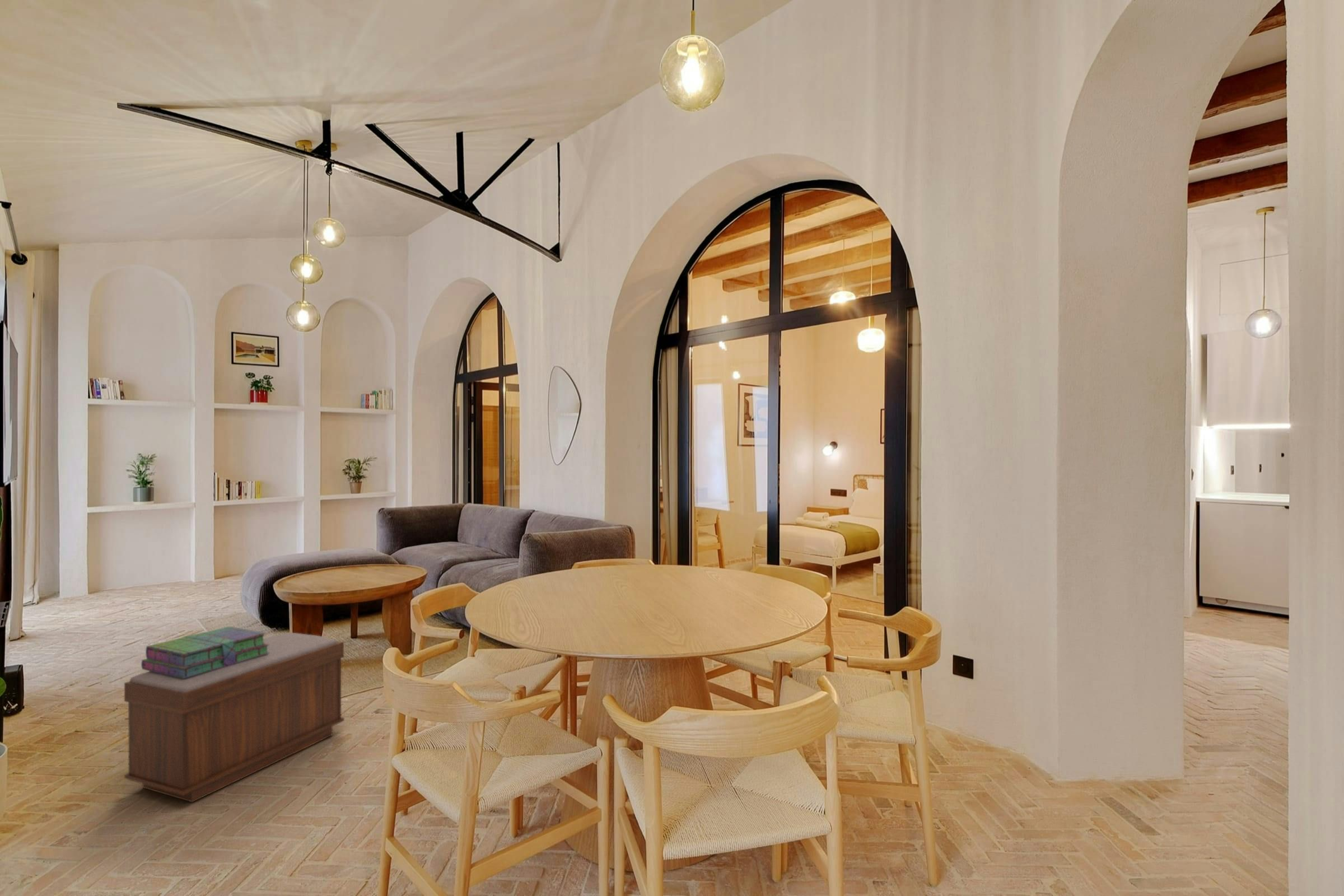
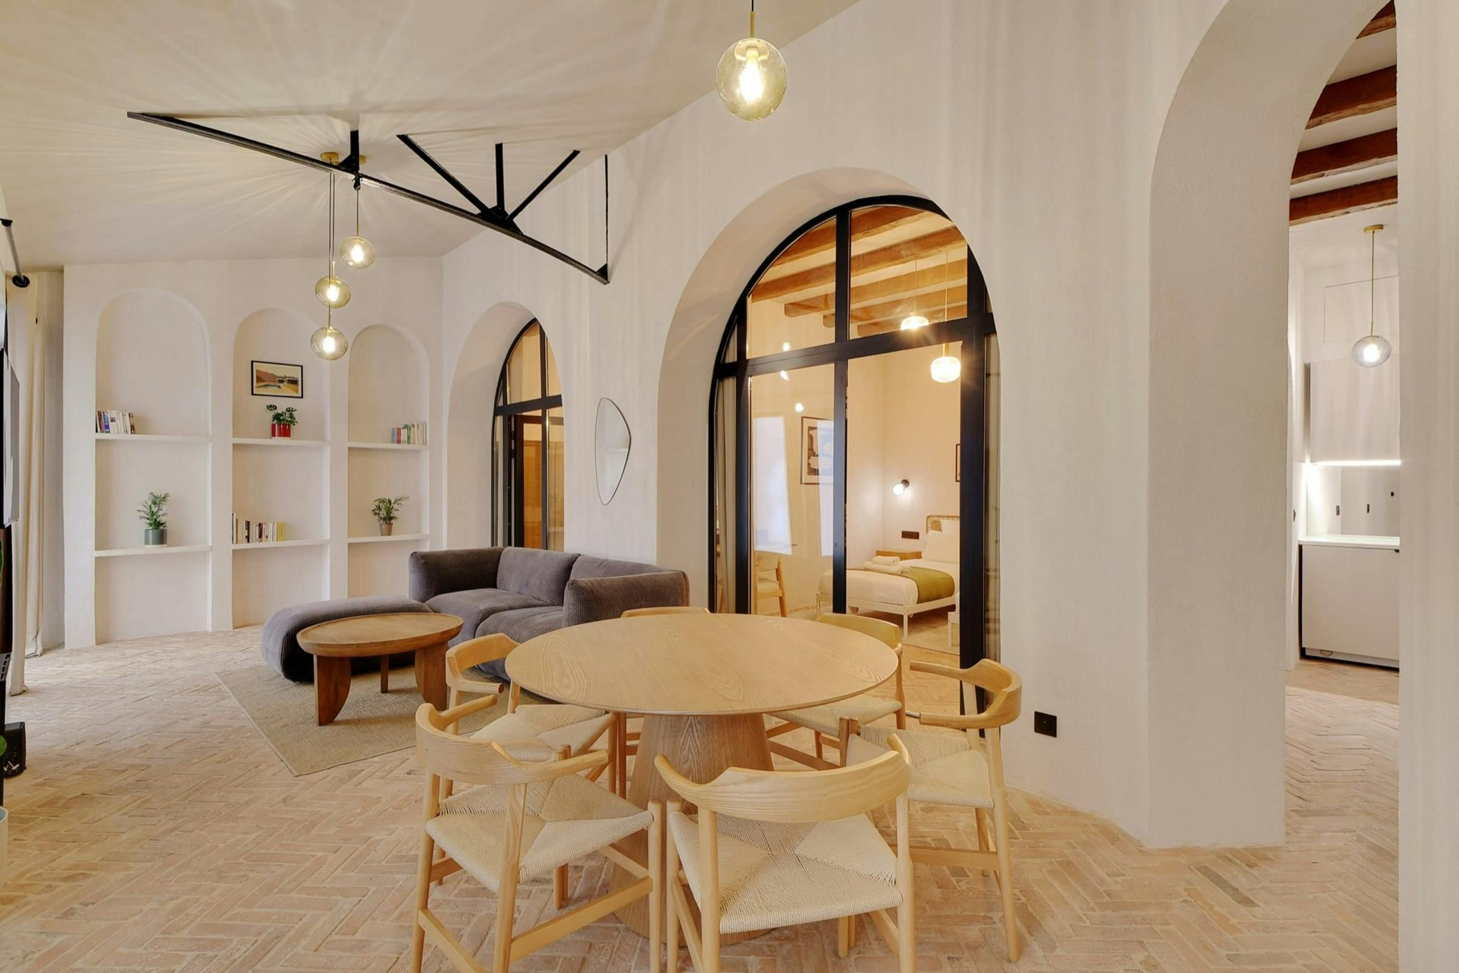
- stack of books [141,626,269,679]
- bench [124,632,344,803]
